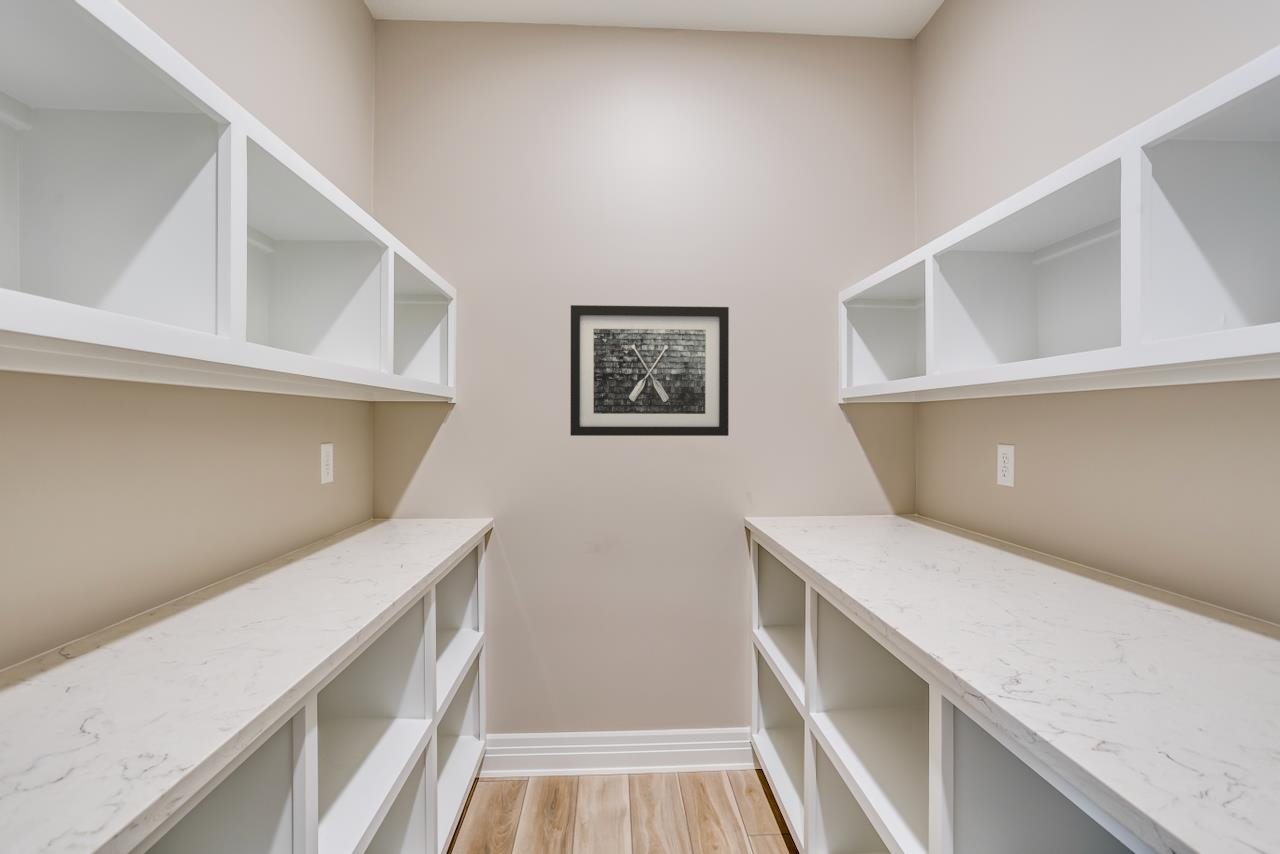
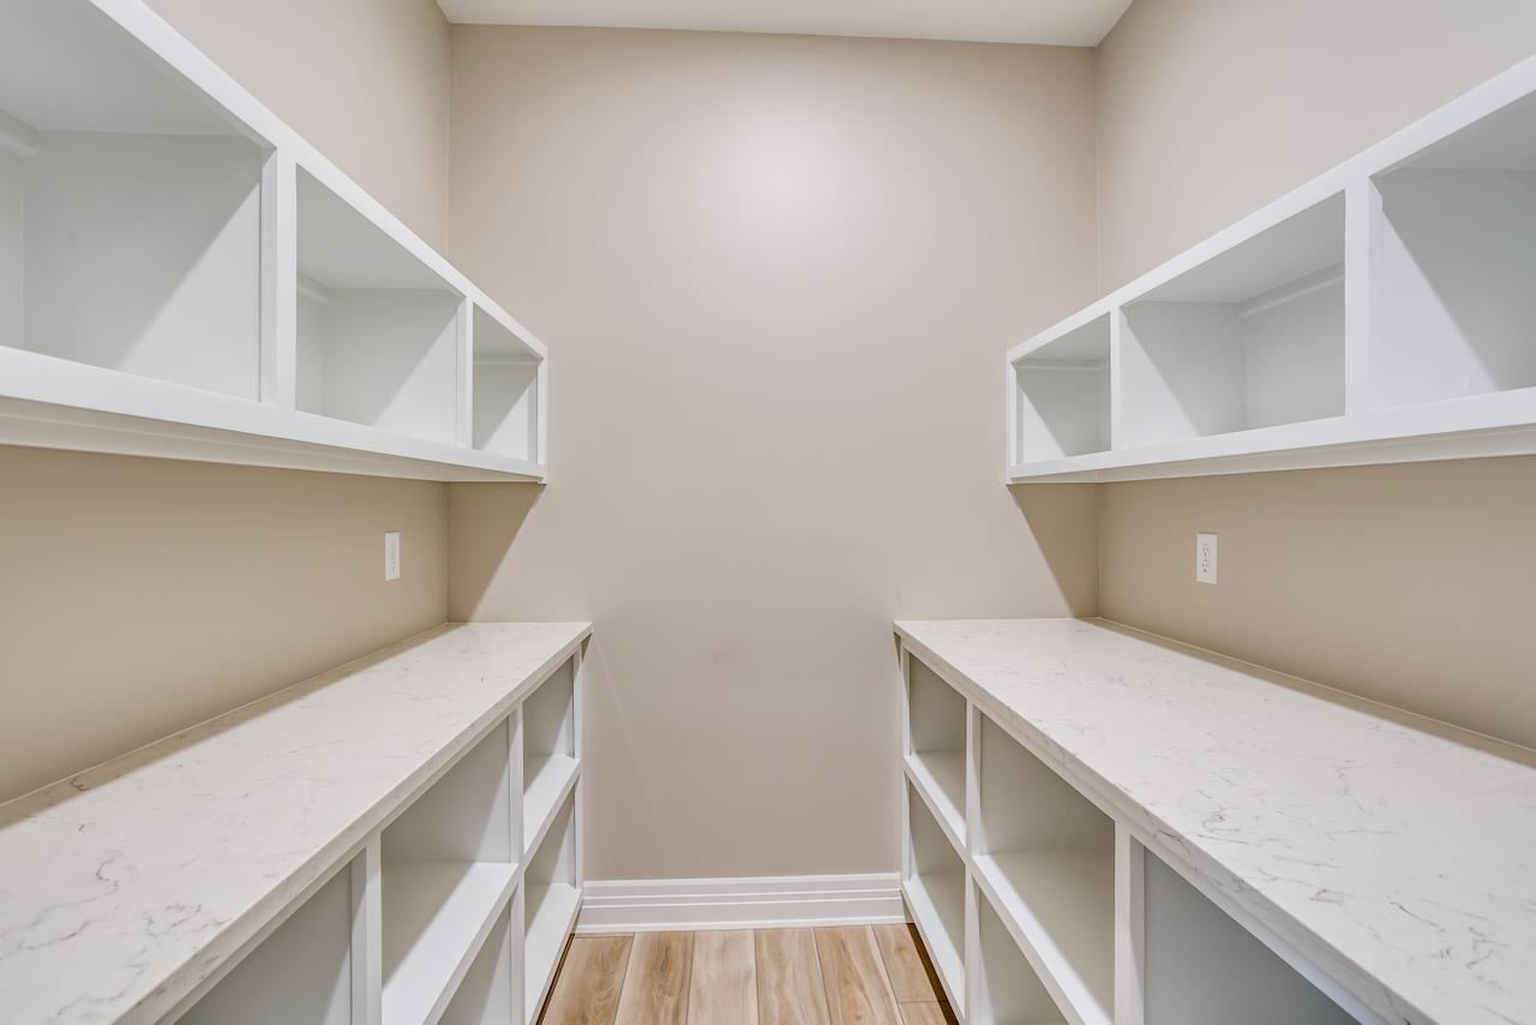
- wall art [569,304,730,437]
